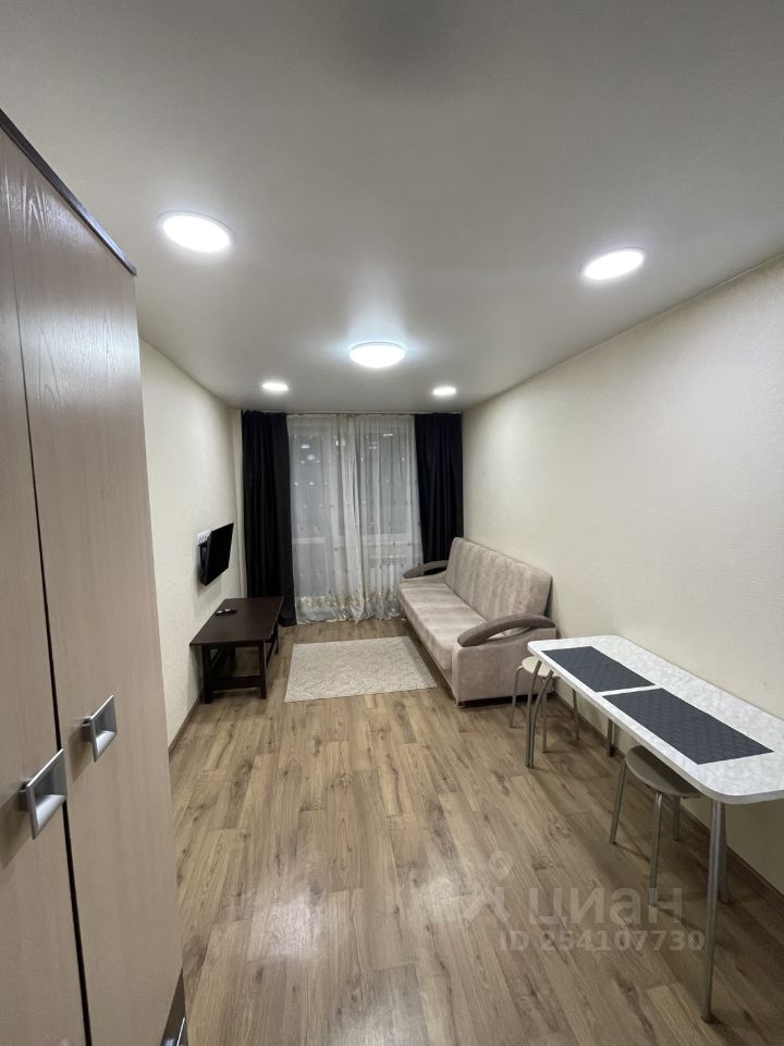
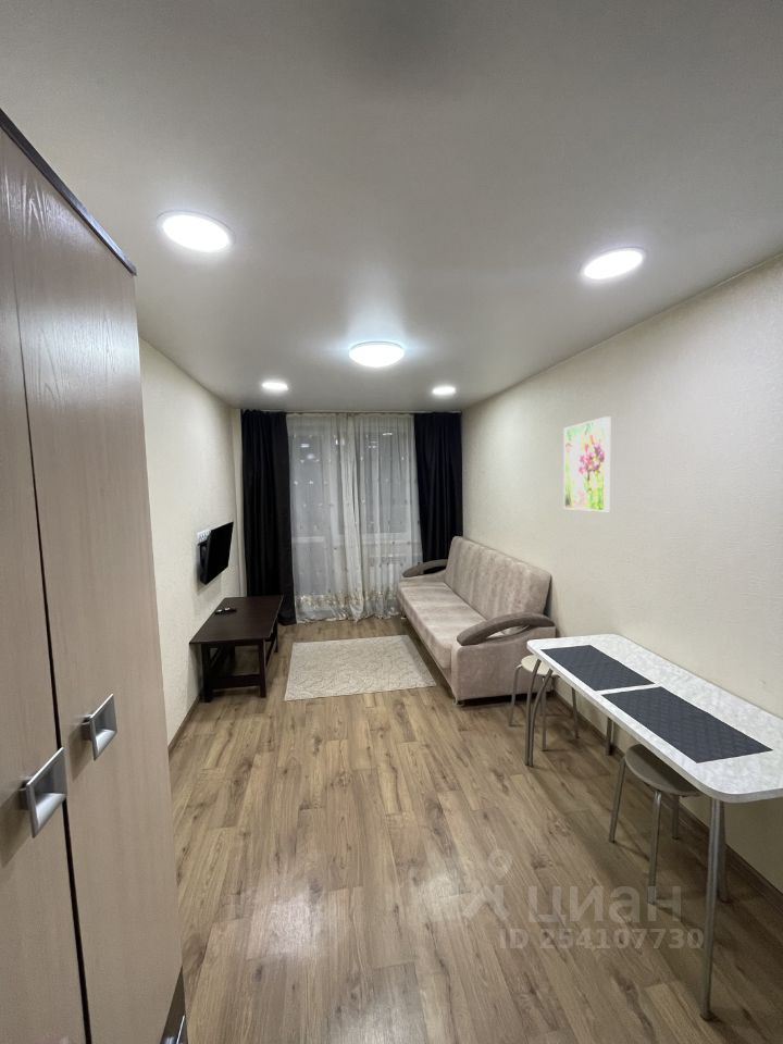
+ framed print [562,415,611,512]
